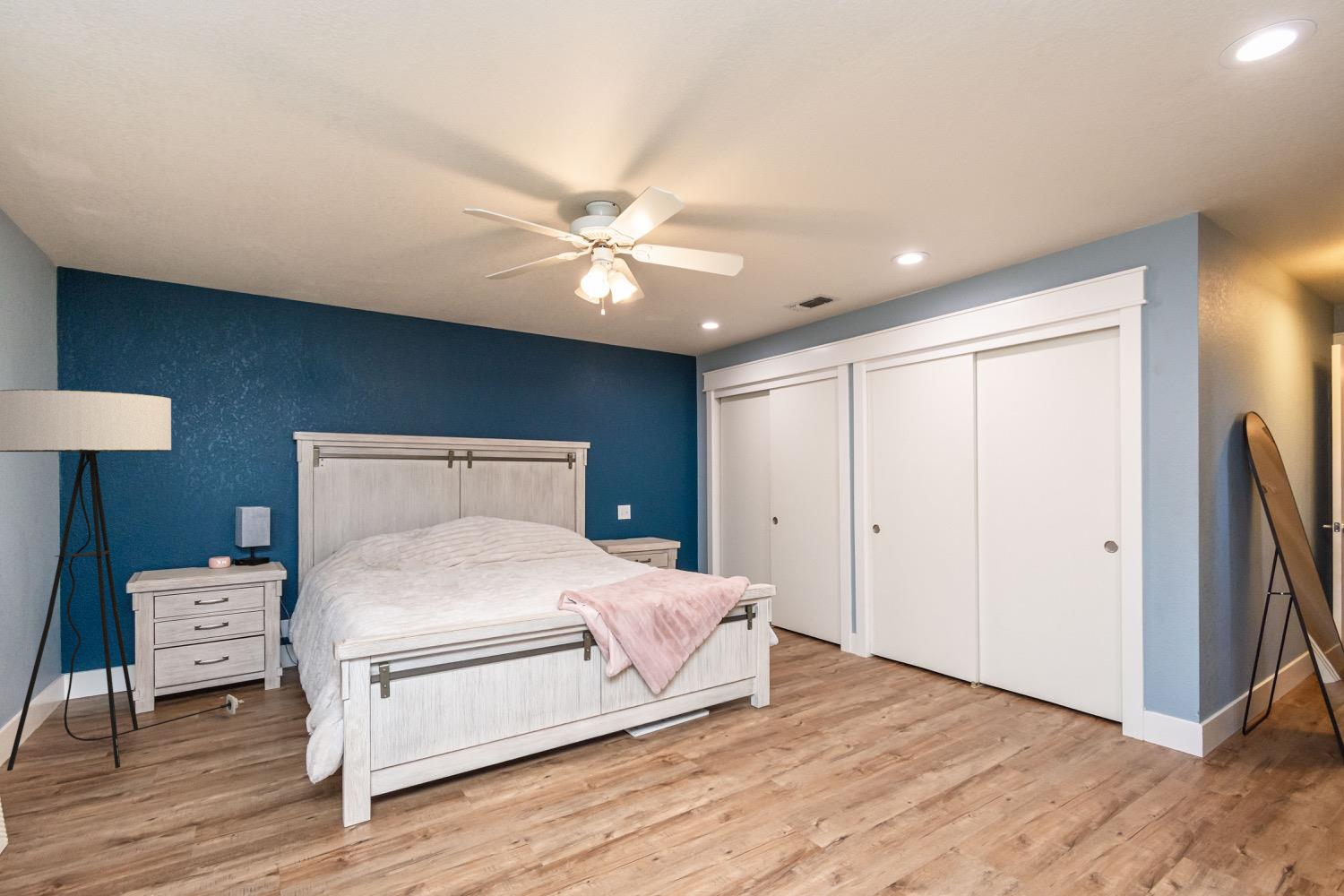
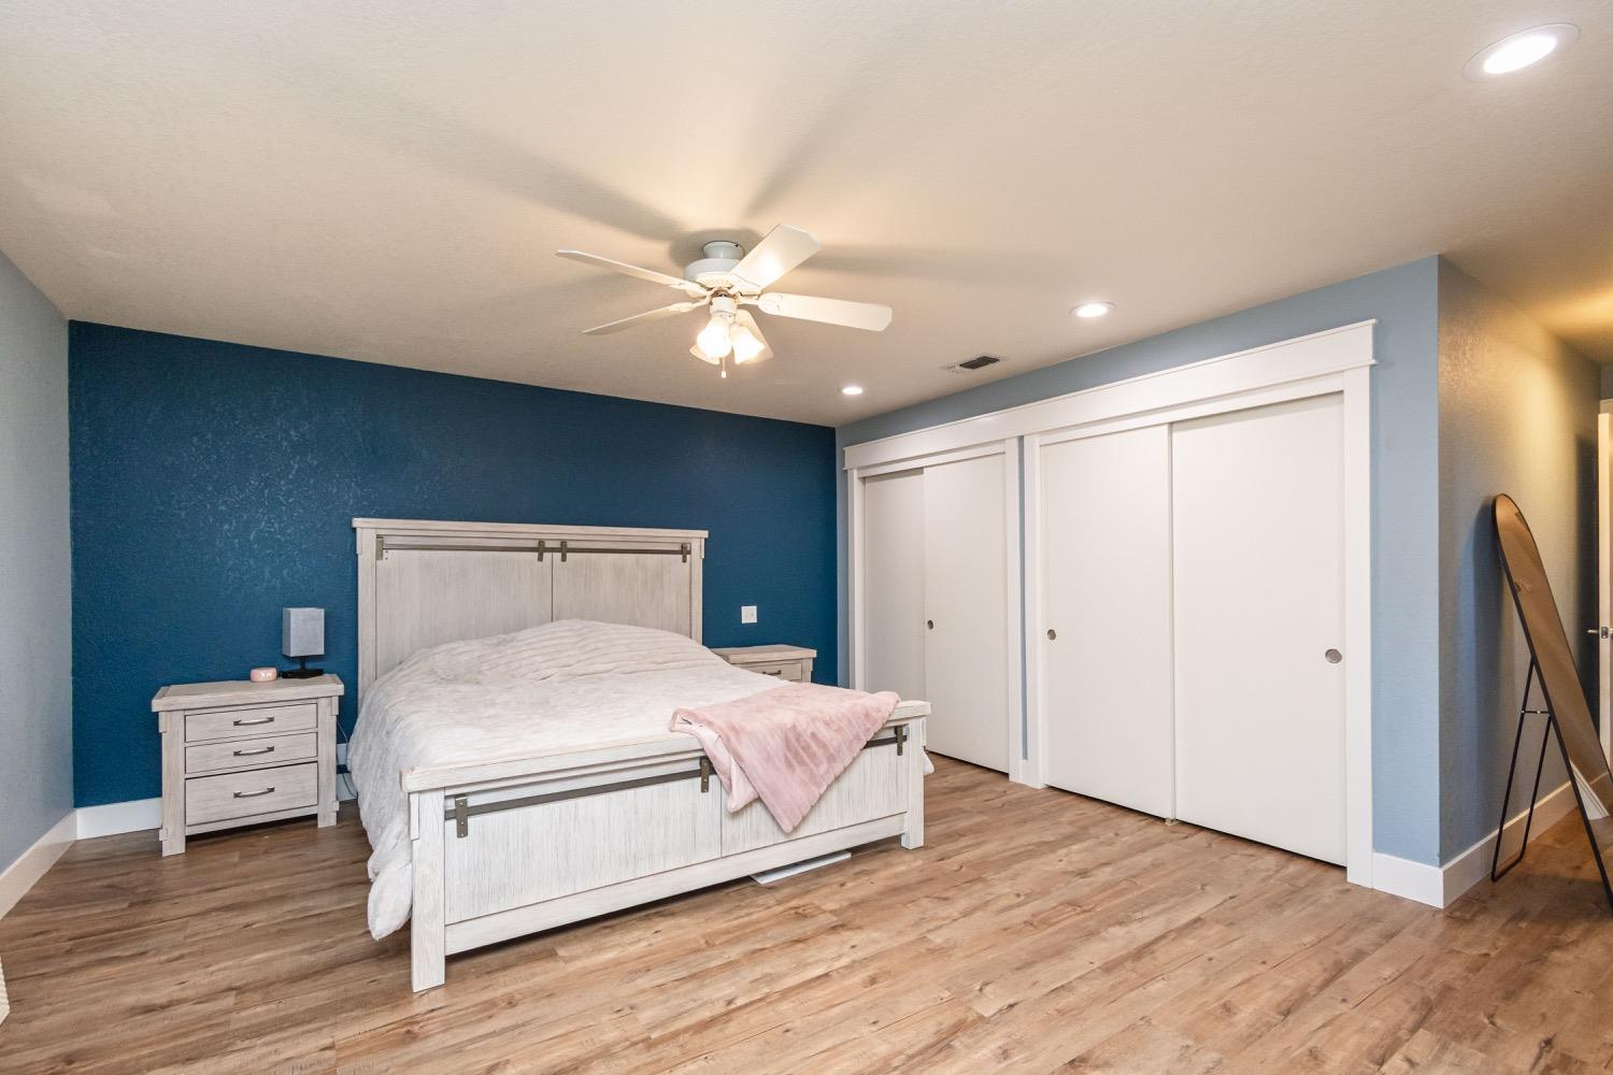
- floor lamp [0,389,245,771]
